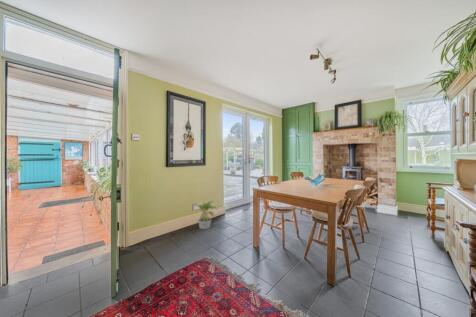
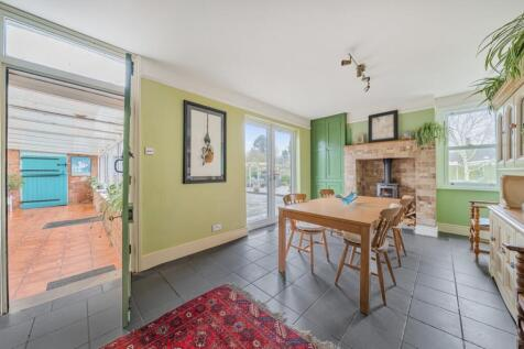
- potted plant [192,200,219,230]
